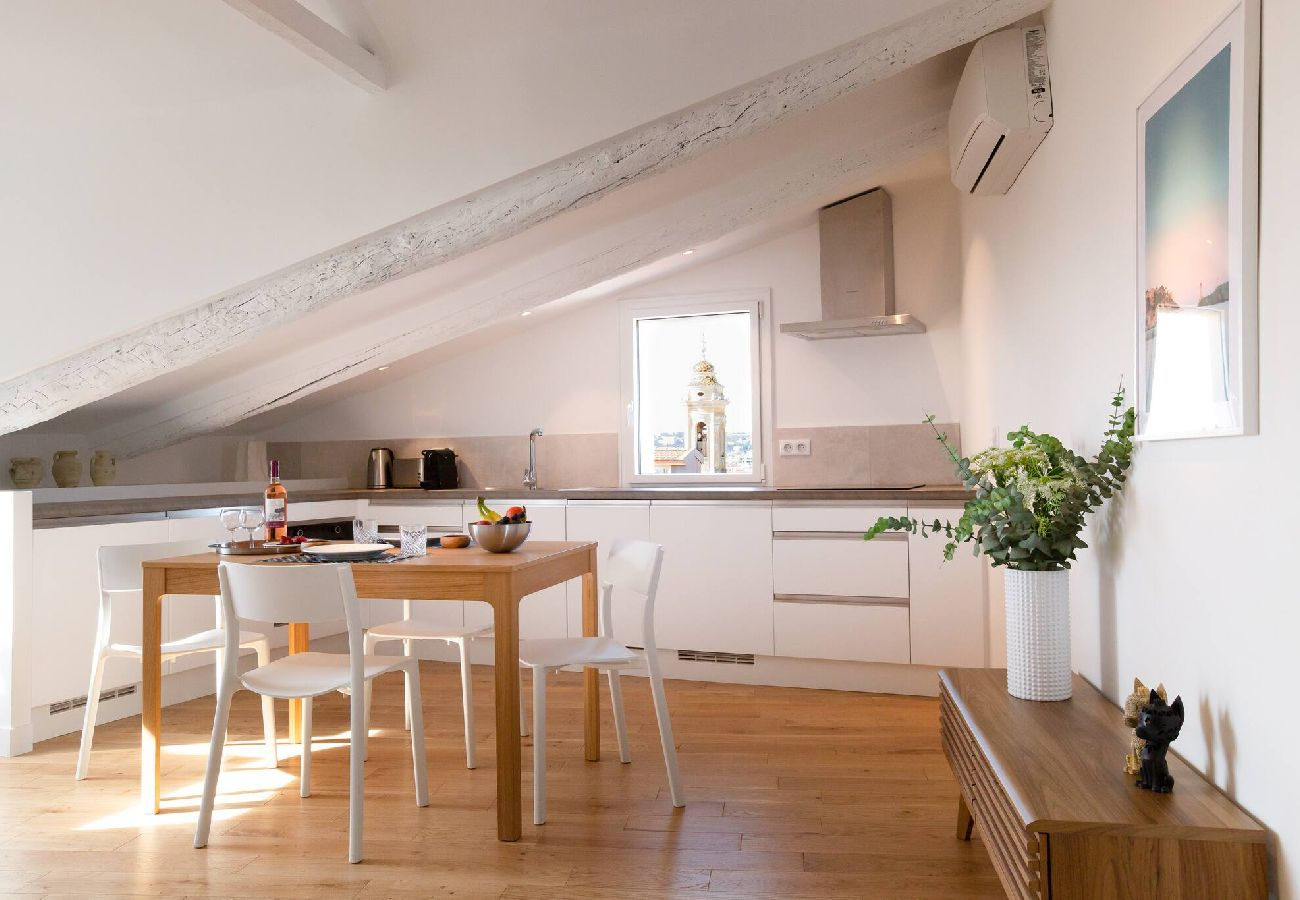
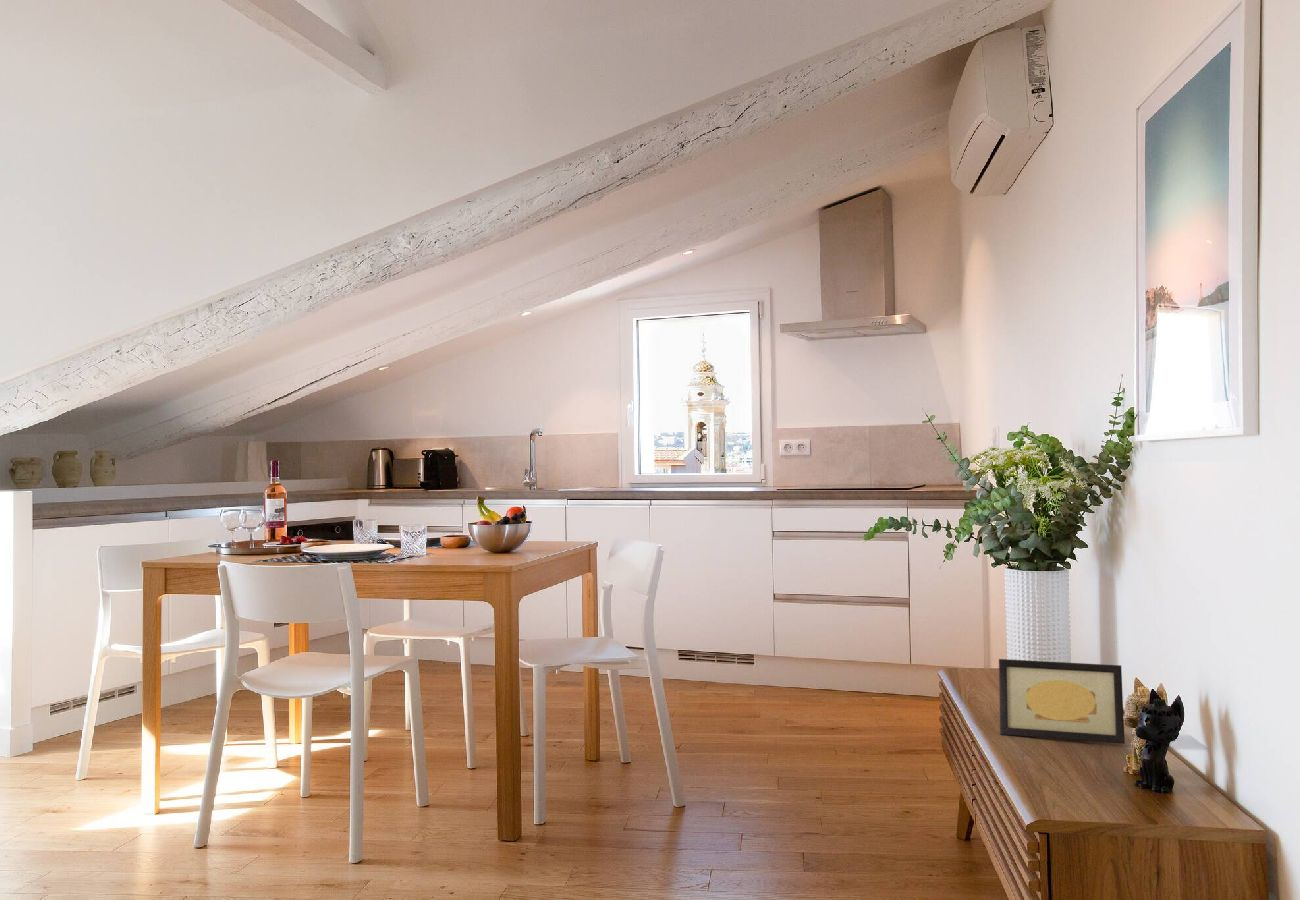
+ picture frame [998,658,1126,745]
